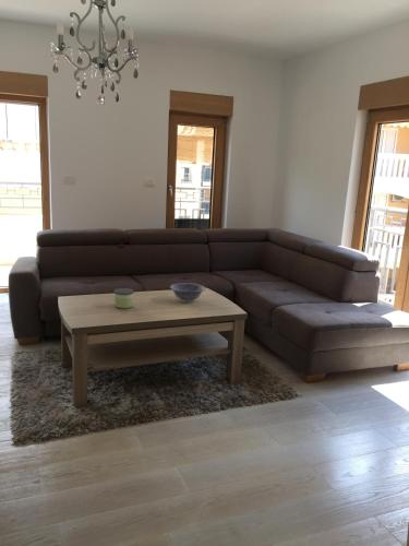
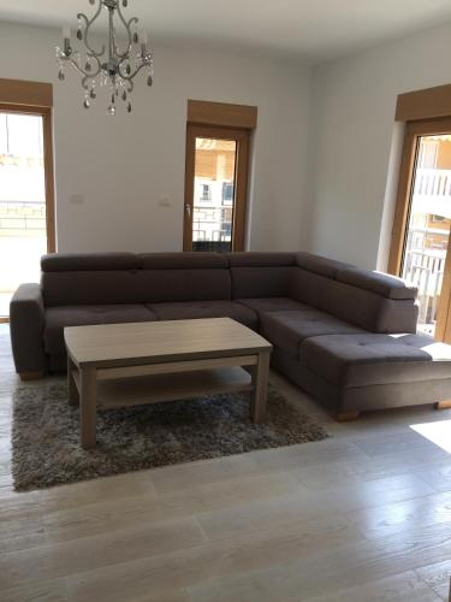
- candle [113,287,135,309]
- decorative bowl [169,282,206,304]
